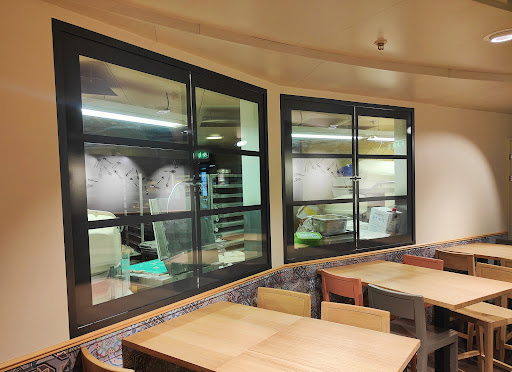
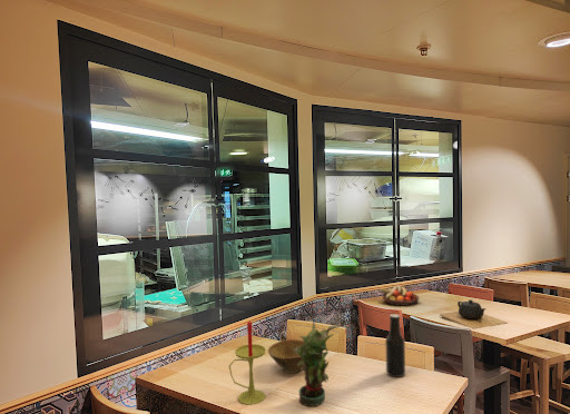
+ teapot [439,299,509,331]
+ beer bottle [384,313,406,378]
+ candle [228,321,267,406]
+ fruit bowl [379,284,420,307]
+ bowl [267,338,304,374]
+ potted plant [294,321,342,407]
